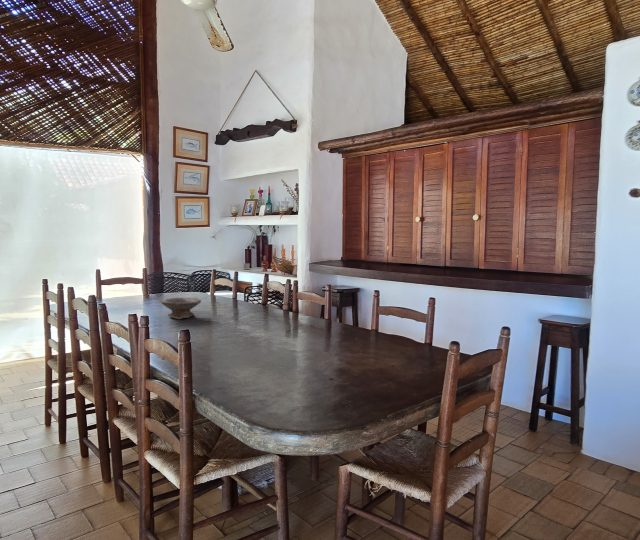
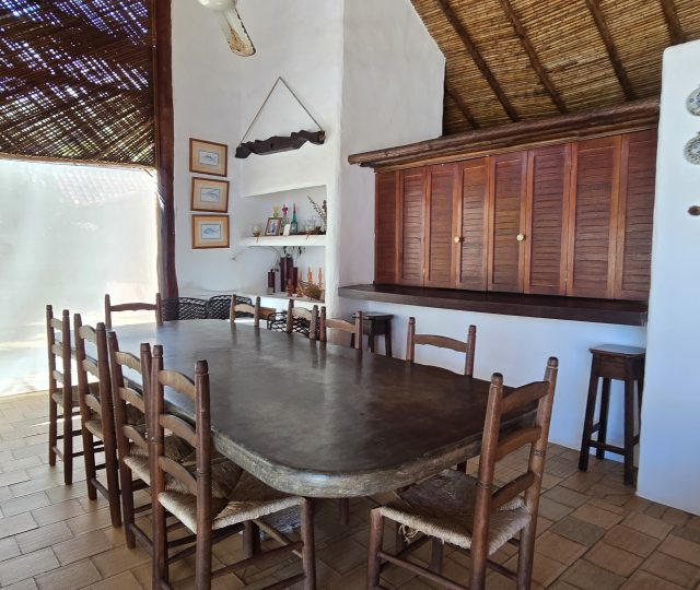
- bowl [160,297,202,320]
